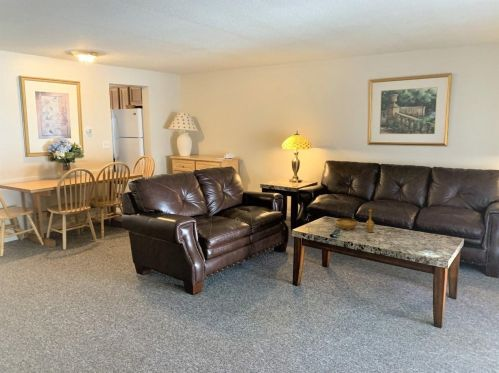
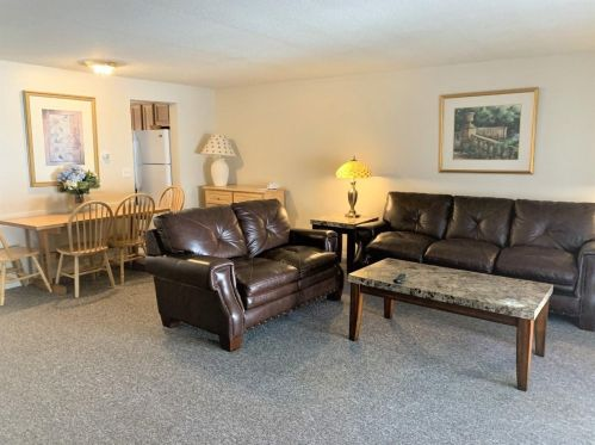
- decorative bowl [334,208,375,233]
